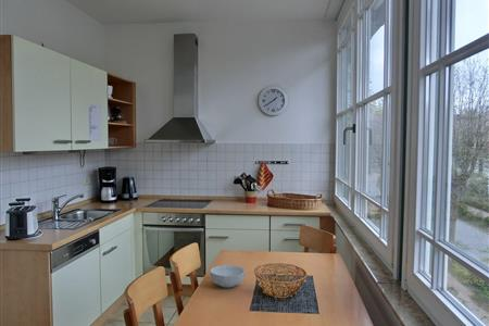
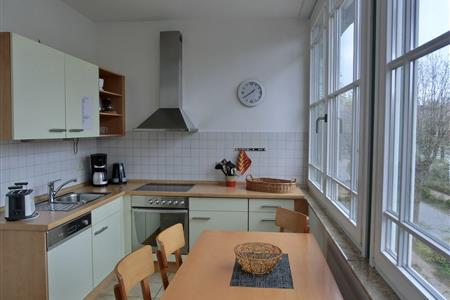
- cereal bowl [209,264,247,289]
